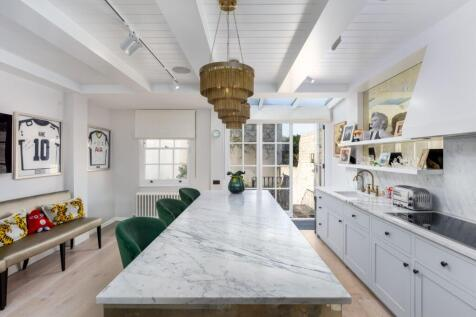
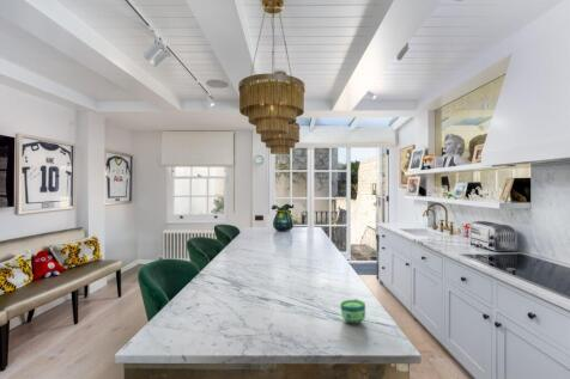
+ cup [339,298,366,324]
